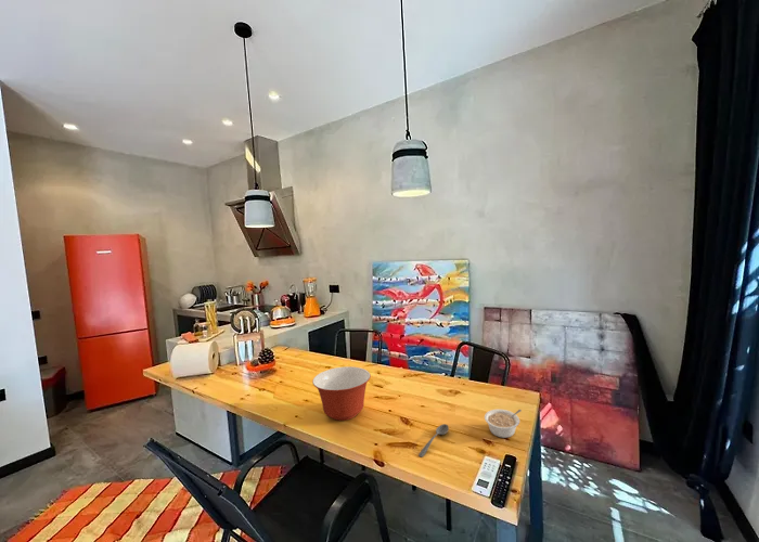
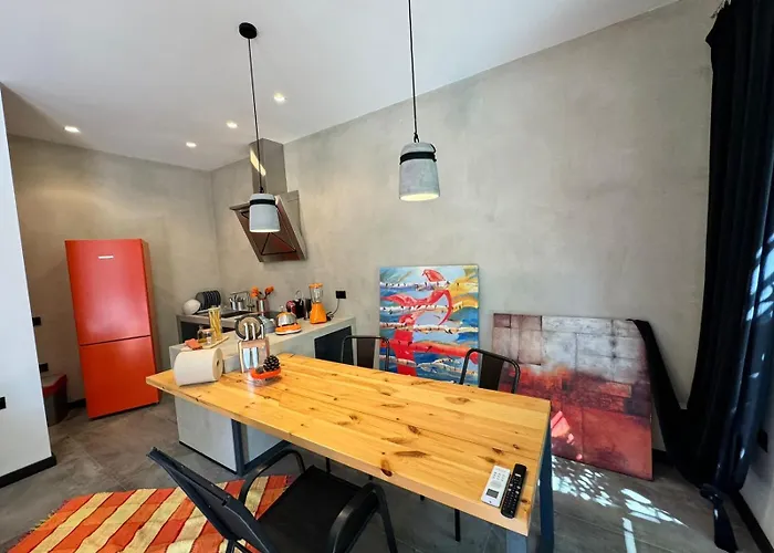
- soupspoon [417,423,450,459]
- legume [484,409,523,439]
- mixing bowl [311,365,372,422]
